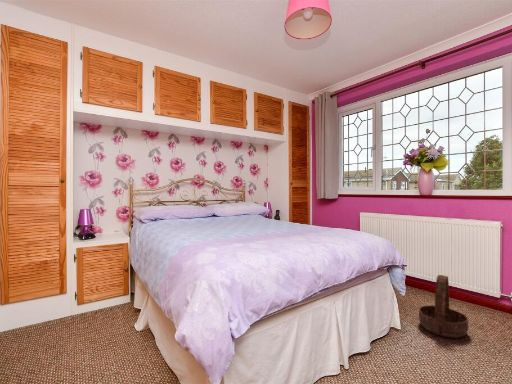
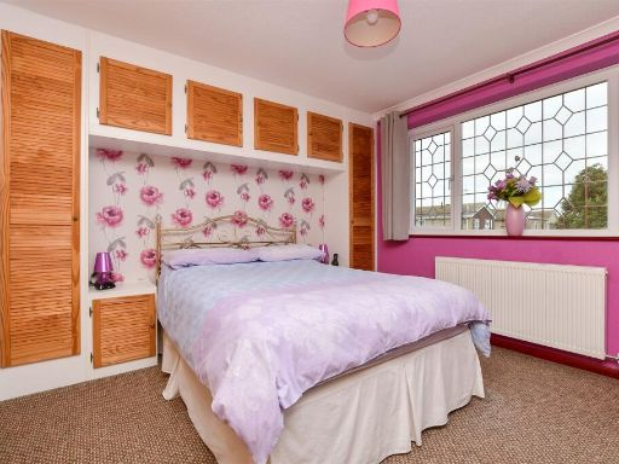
- basket [418,274,469,339]
